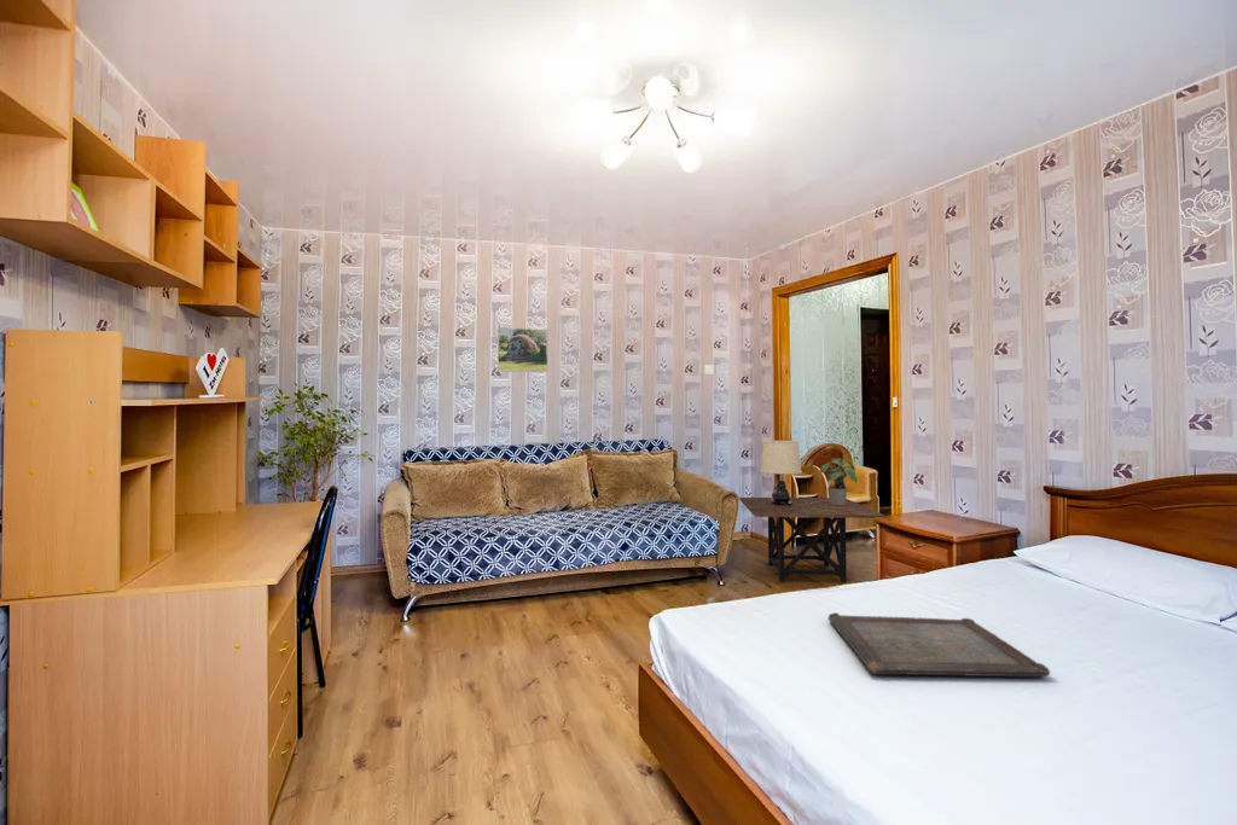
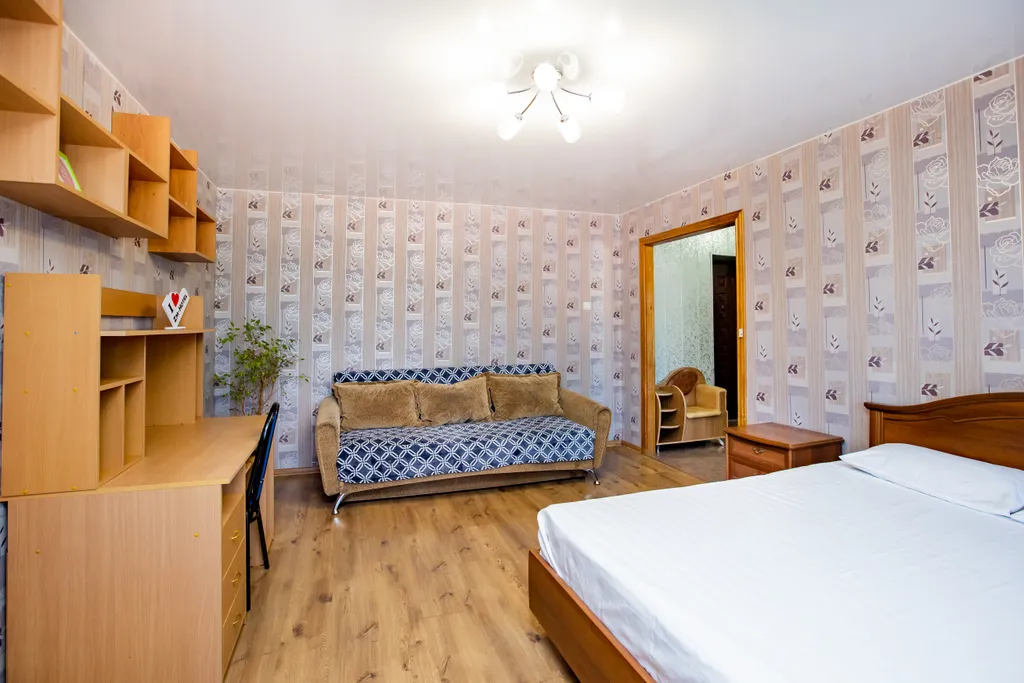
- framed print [496,326,548,373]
- potted plant [819,457,859,505]
- serving tray [827,612,1051,678]
- table lamp [760,440,803,505]
- side table [738,496,887,583]
